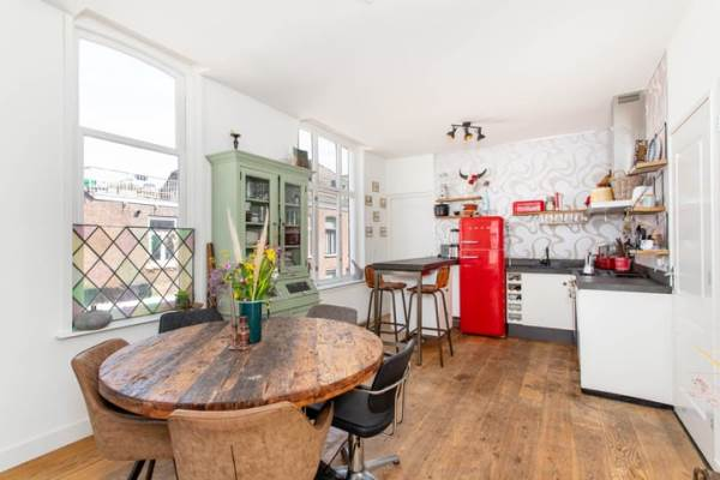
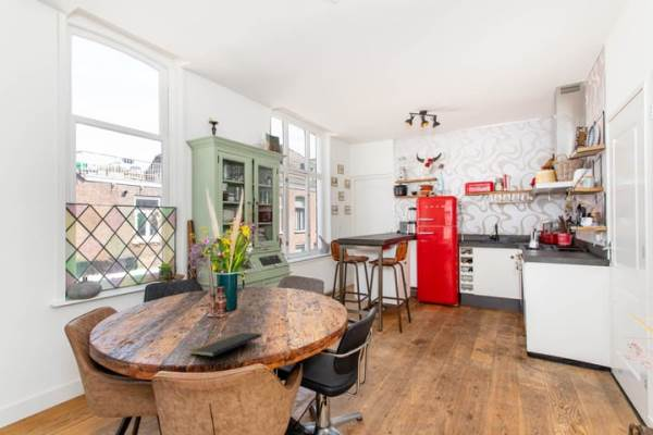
+ notepad [188,332,263,358]
